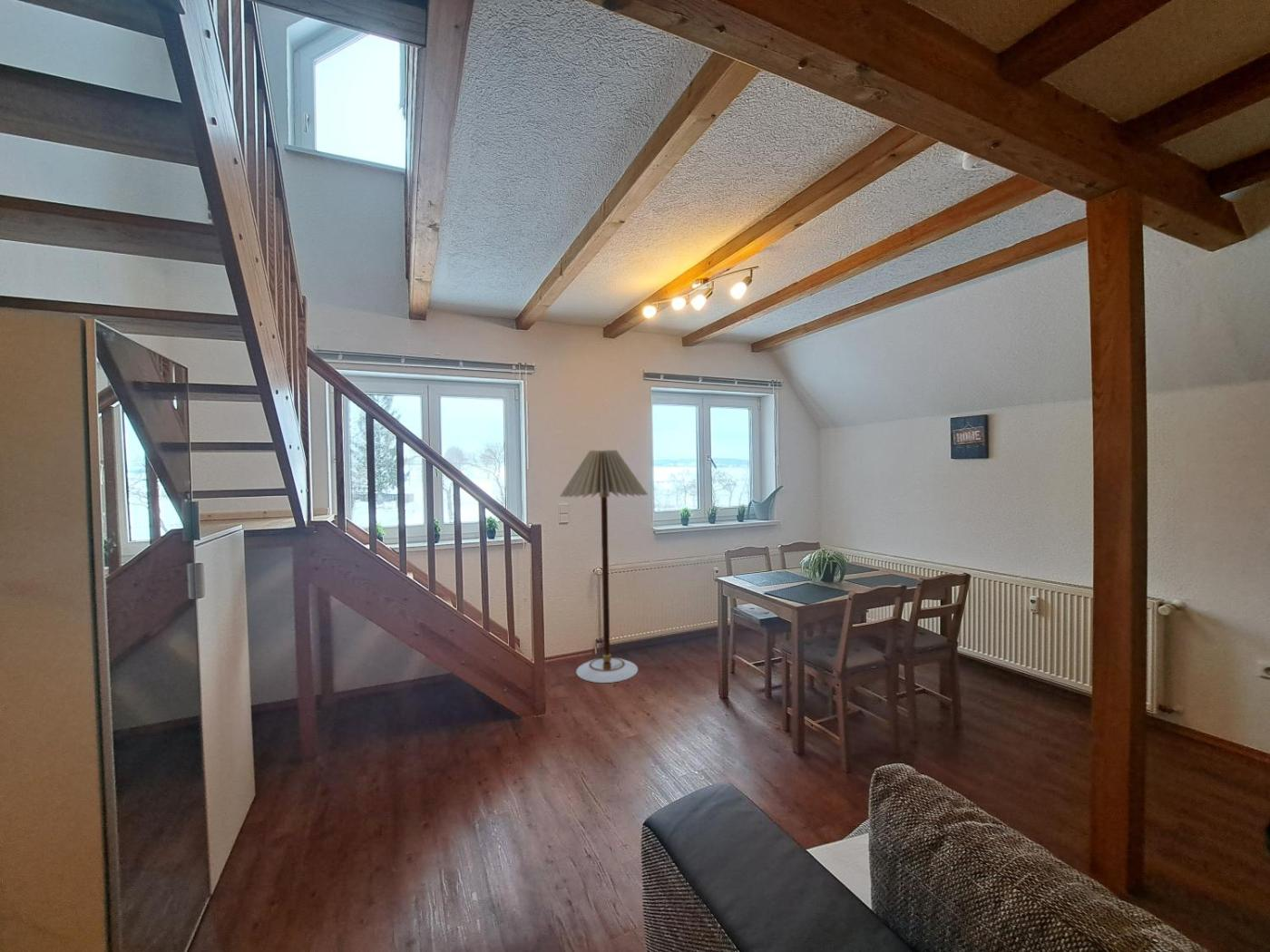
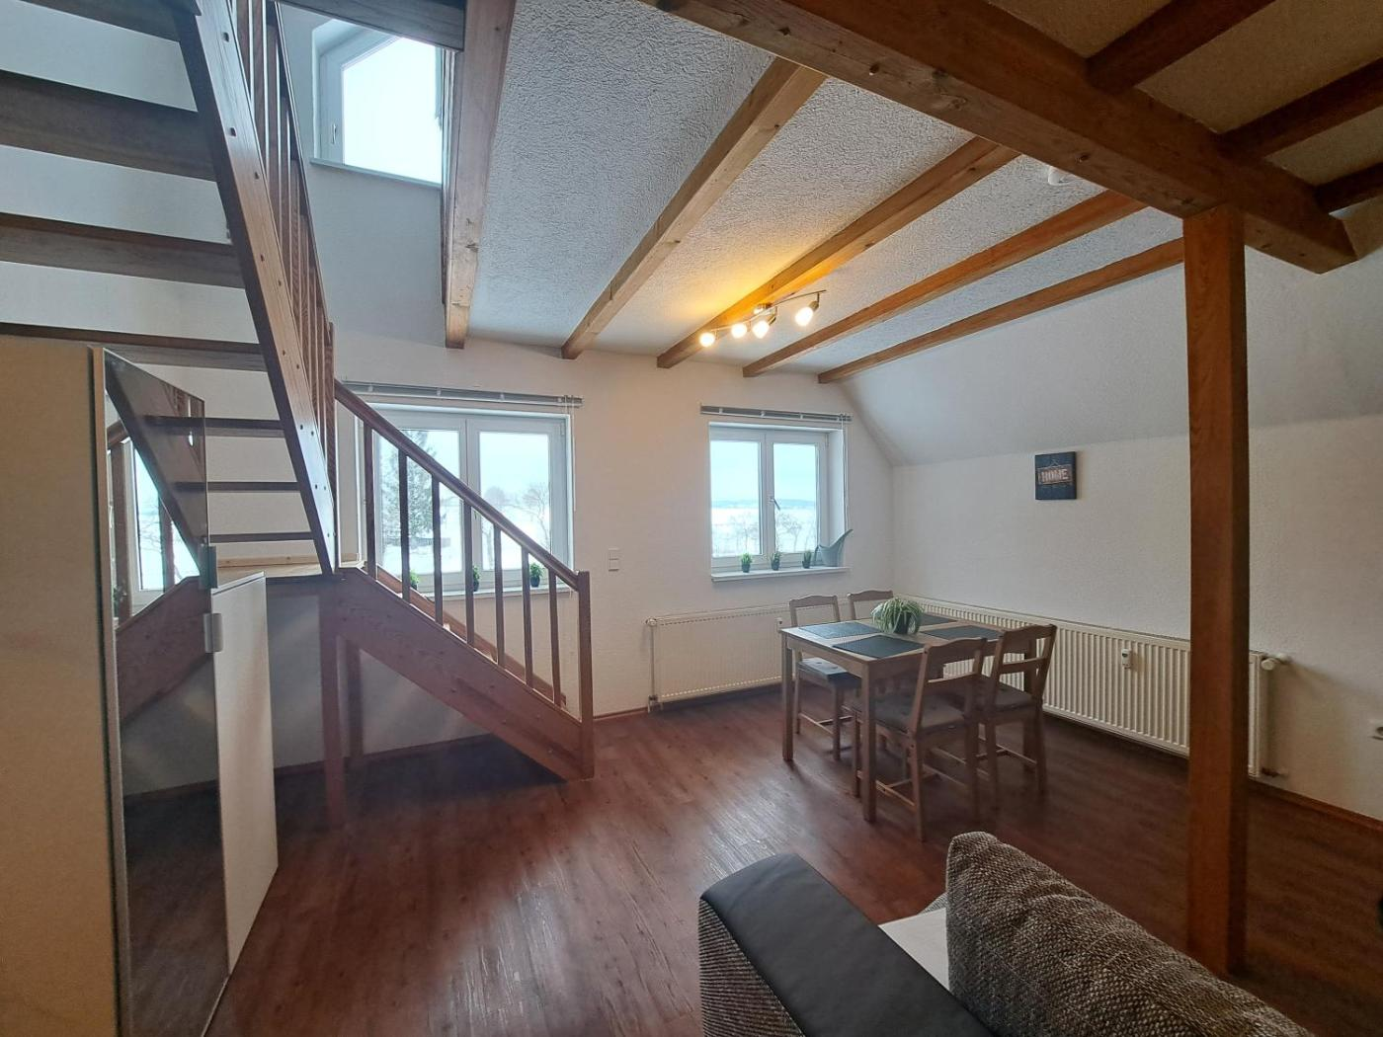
- floor lamp [559,449,649,684]
